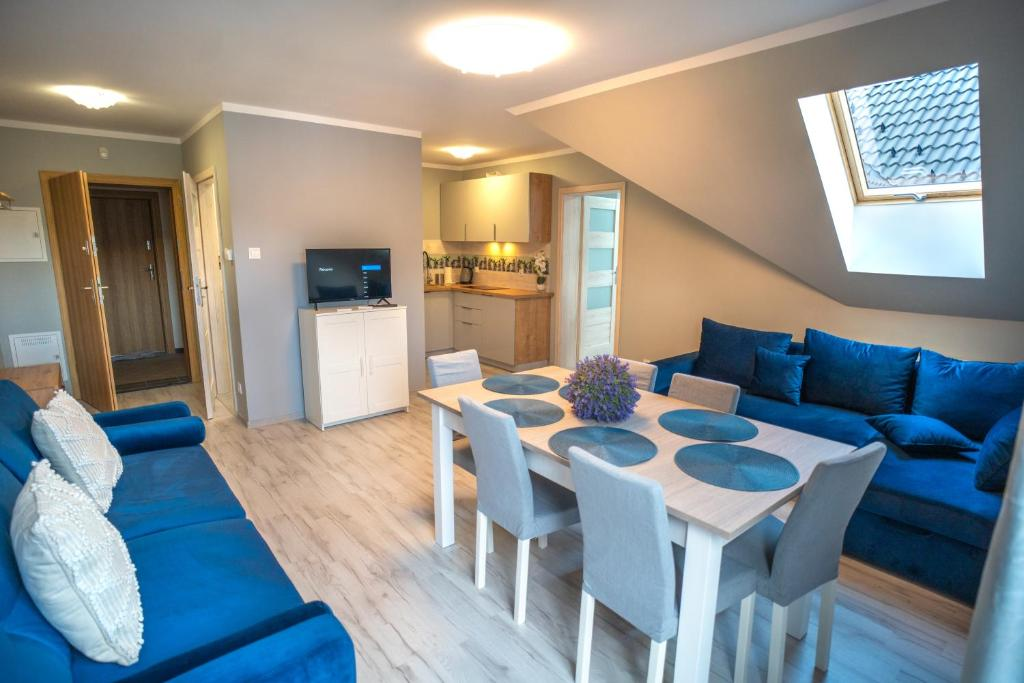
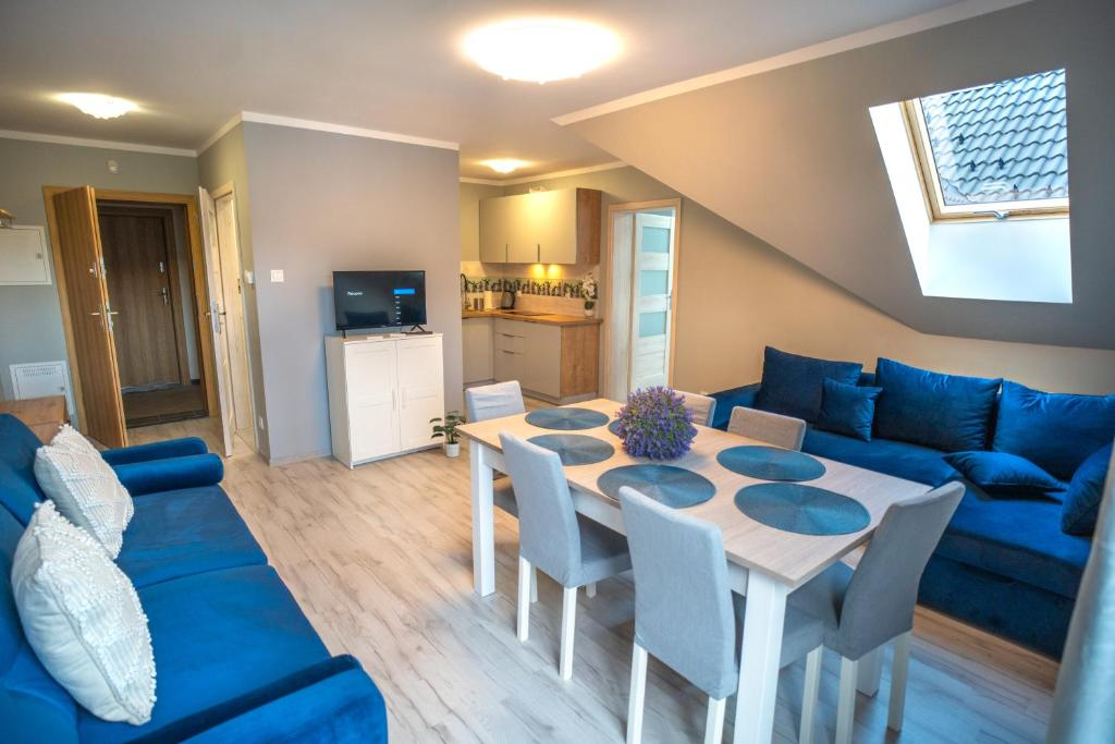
+ potted plant [428,410,468,459]
